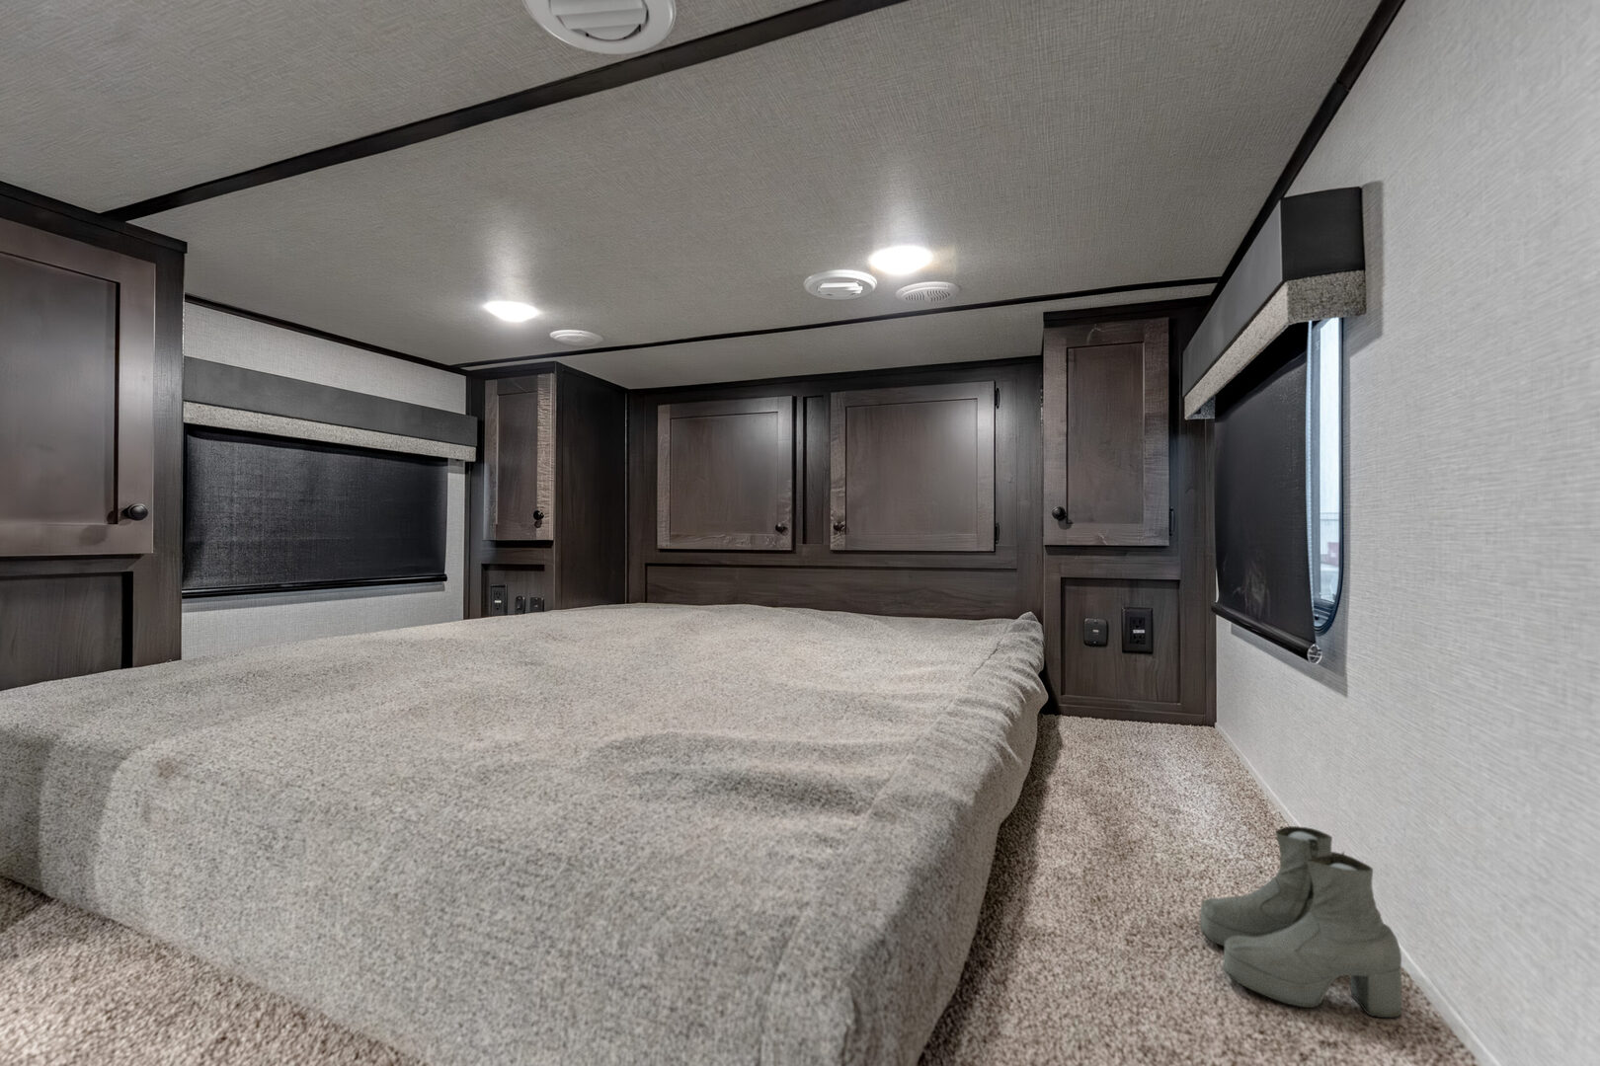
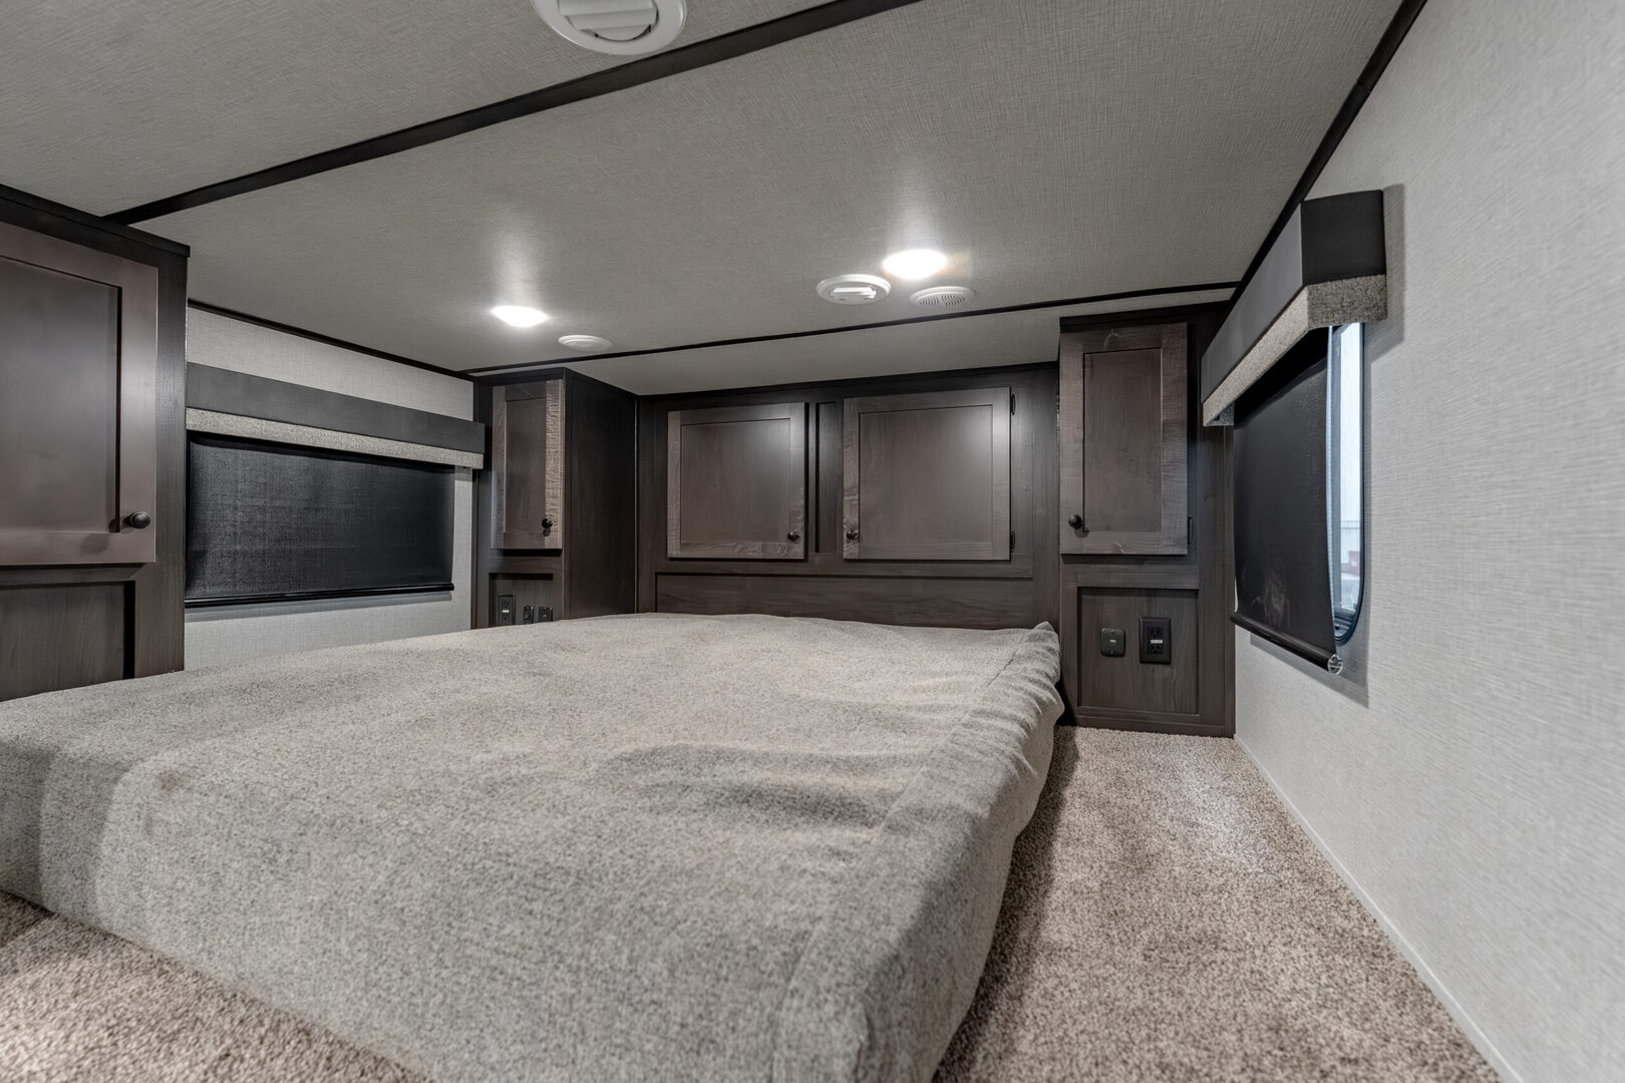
- boots [1199,826,1402,1018]
